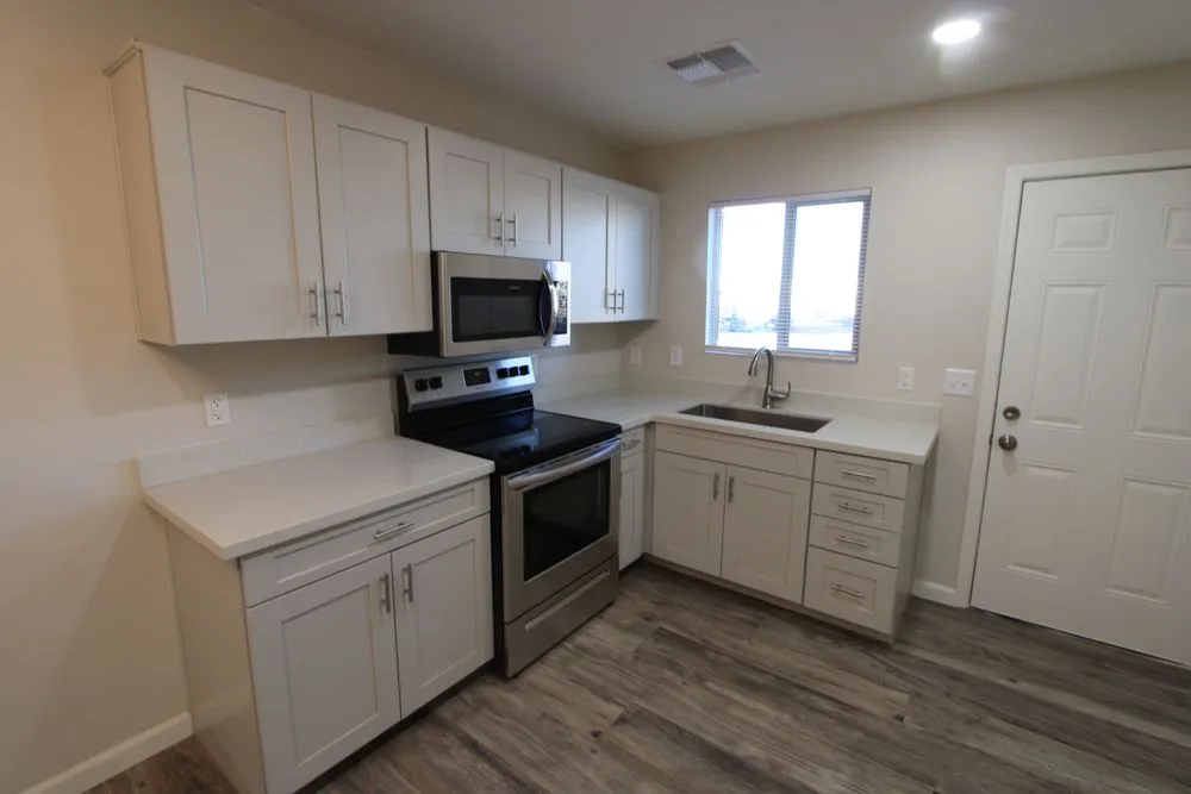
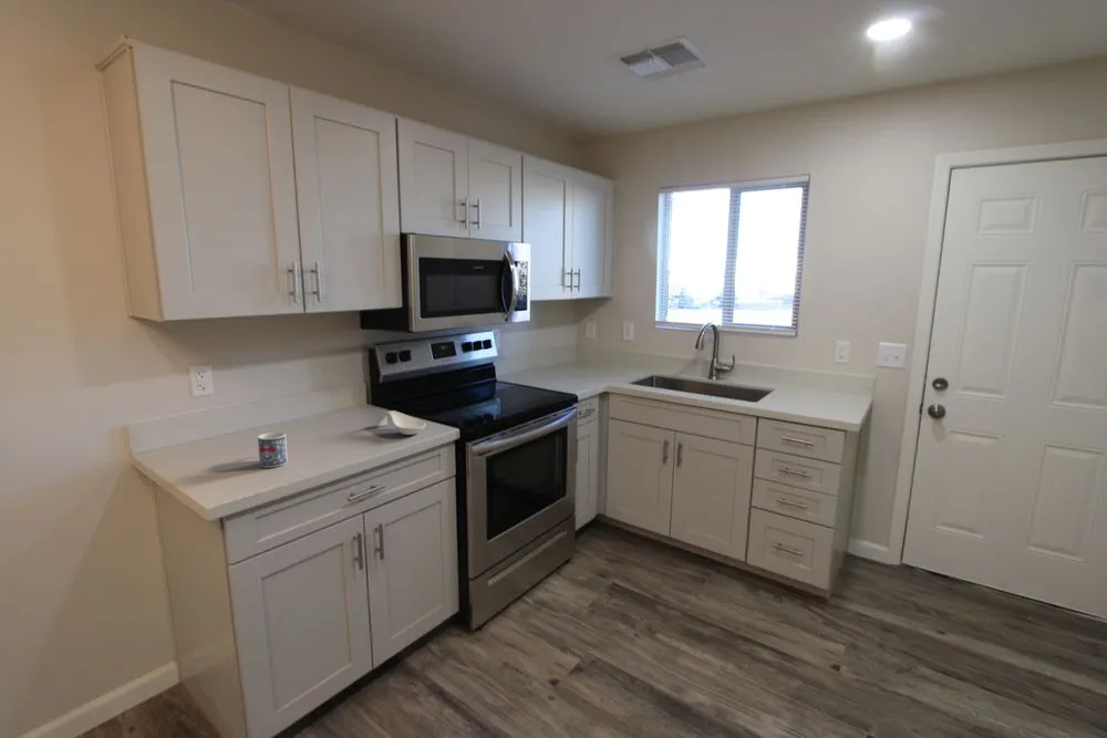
+ spoon rest [375,409,427,436]
+ mug [257,432,289,468]
